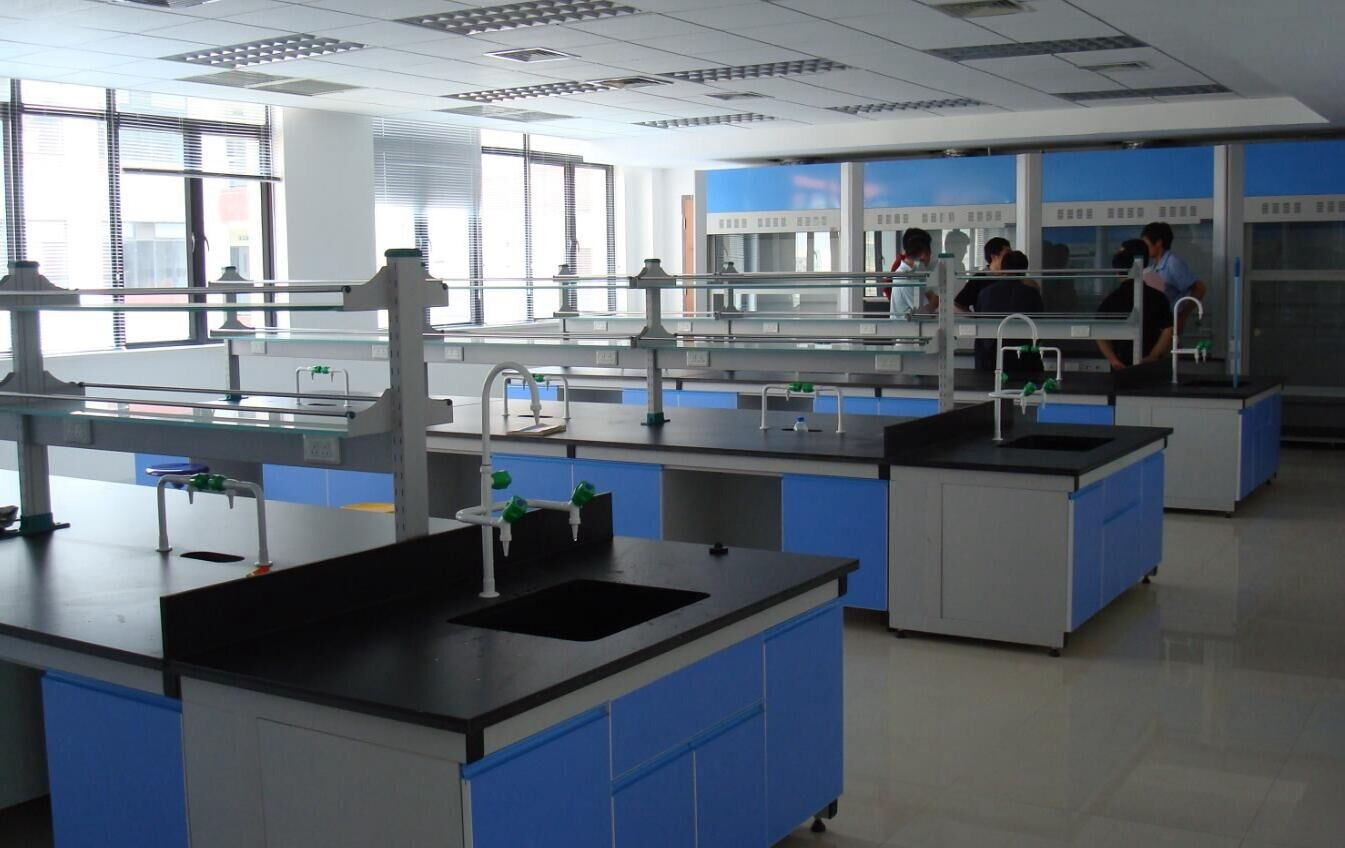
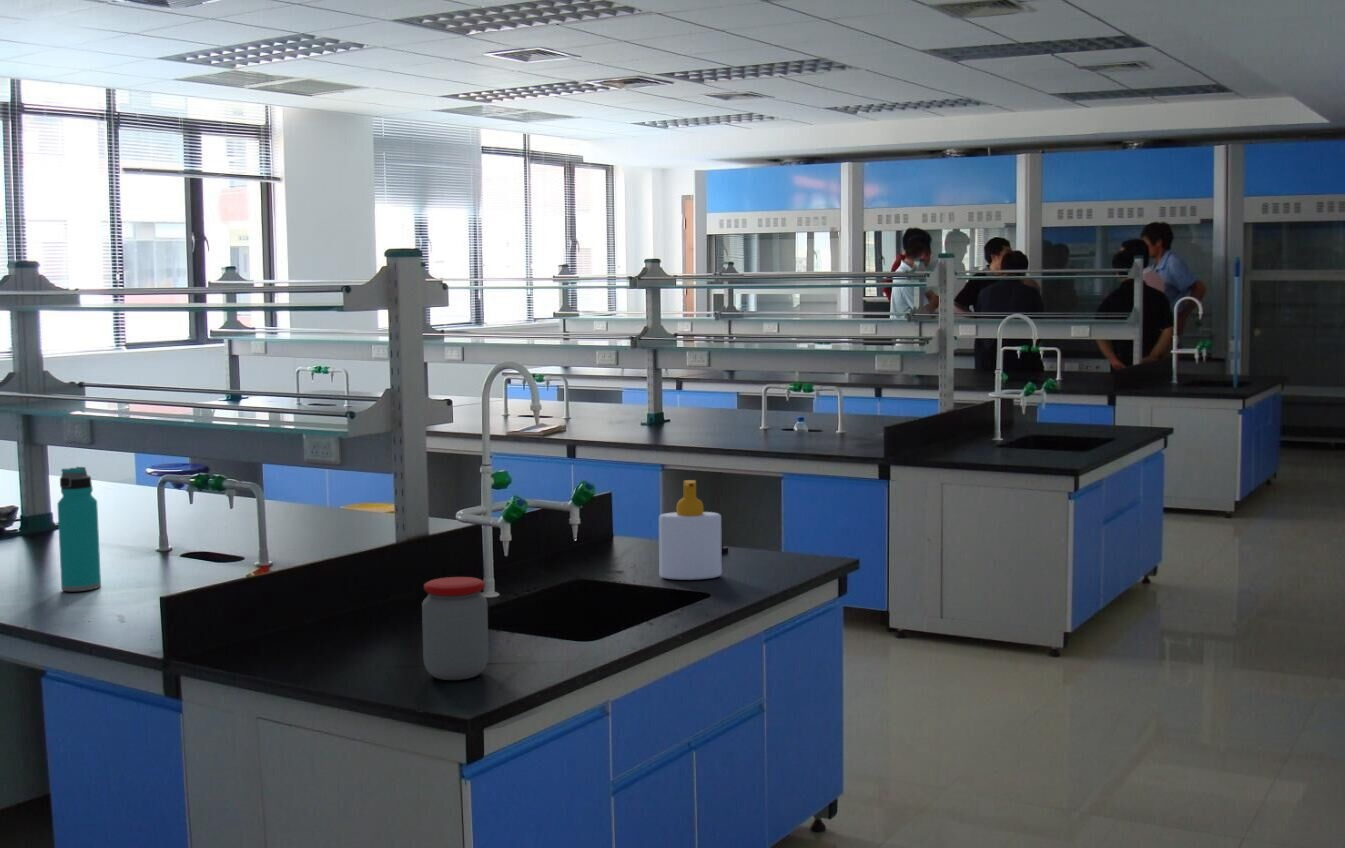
+ soap bottle [658,479,723,581]
+ water bottle [56,466,102,592]
+ jar [421,576,489,681]
